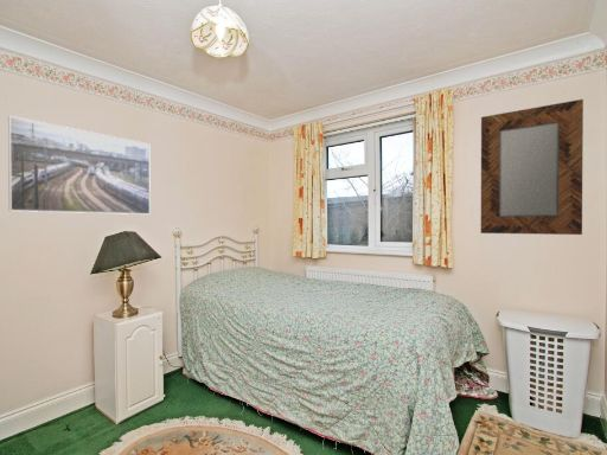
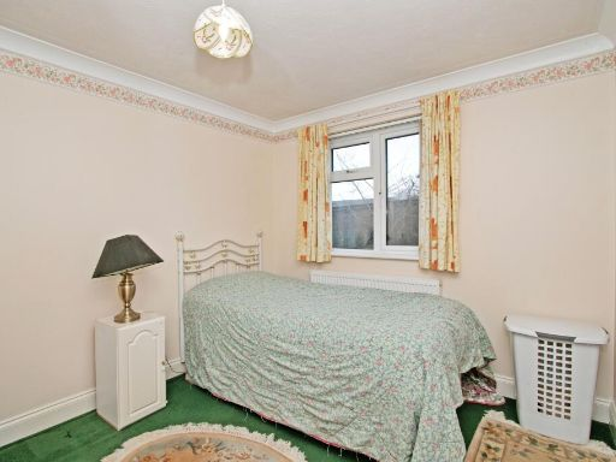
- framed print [7,115,152,216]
- home mirror [480,98,584,236]
